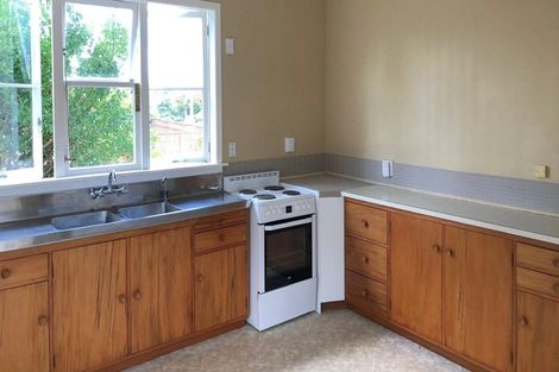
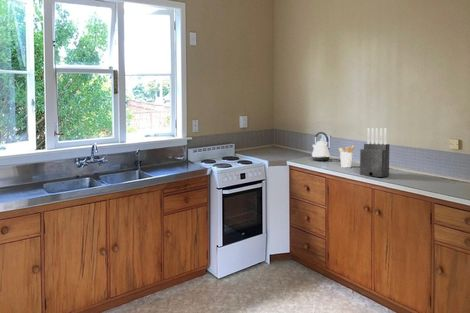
+ utensil holder [338,145,356,169]
+ kettle [311,131,331,162]
+ knife block [359,127,390,178]
